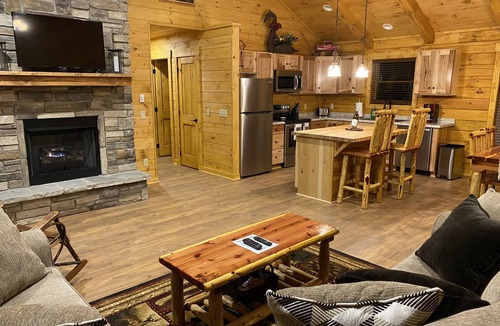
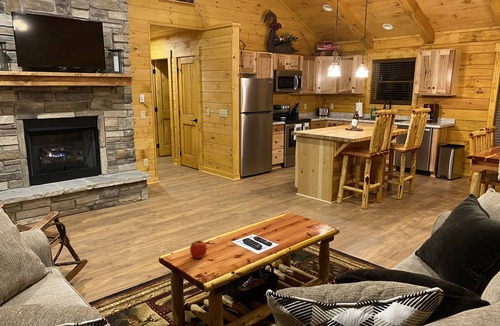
+ apple [189,240,208,259]
